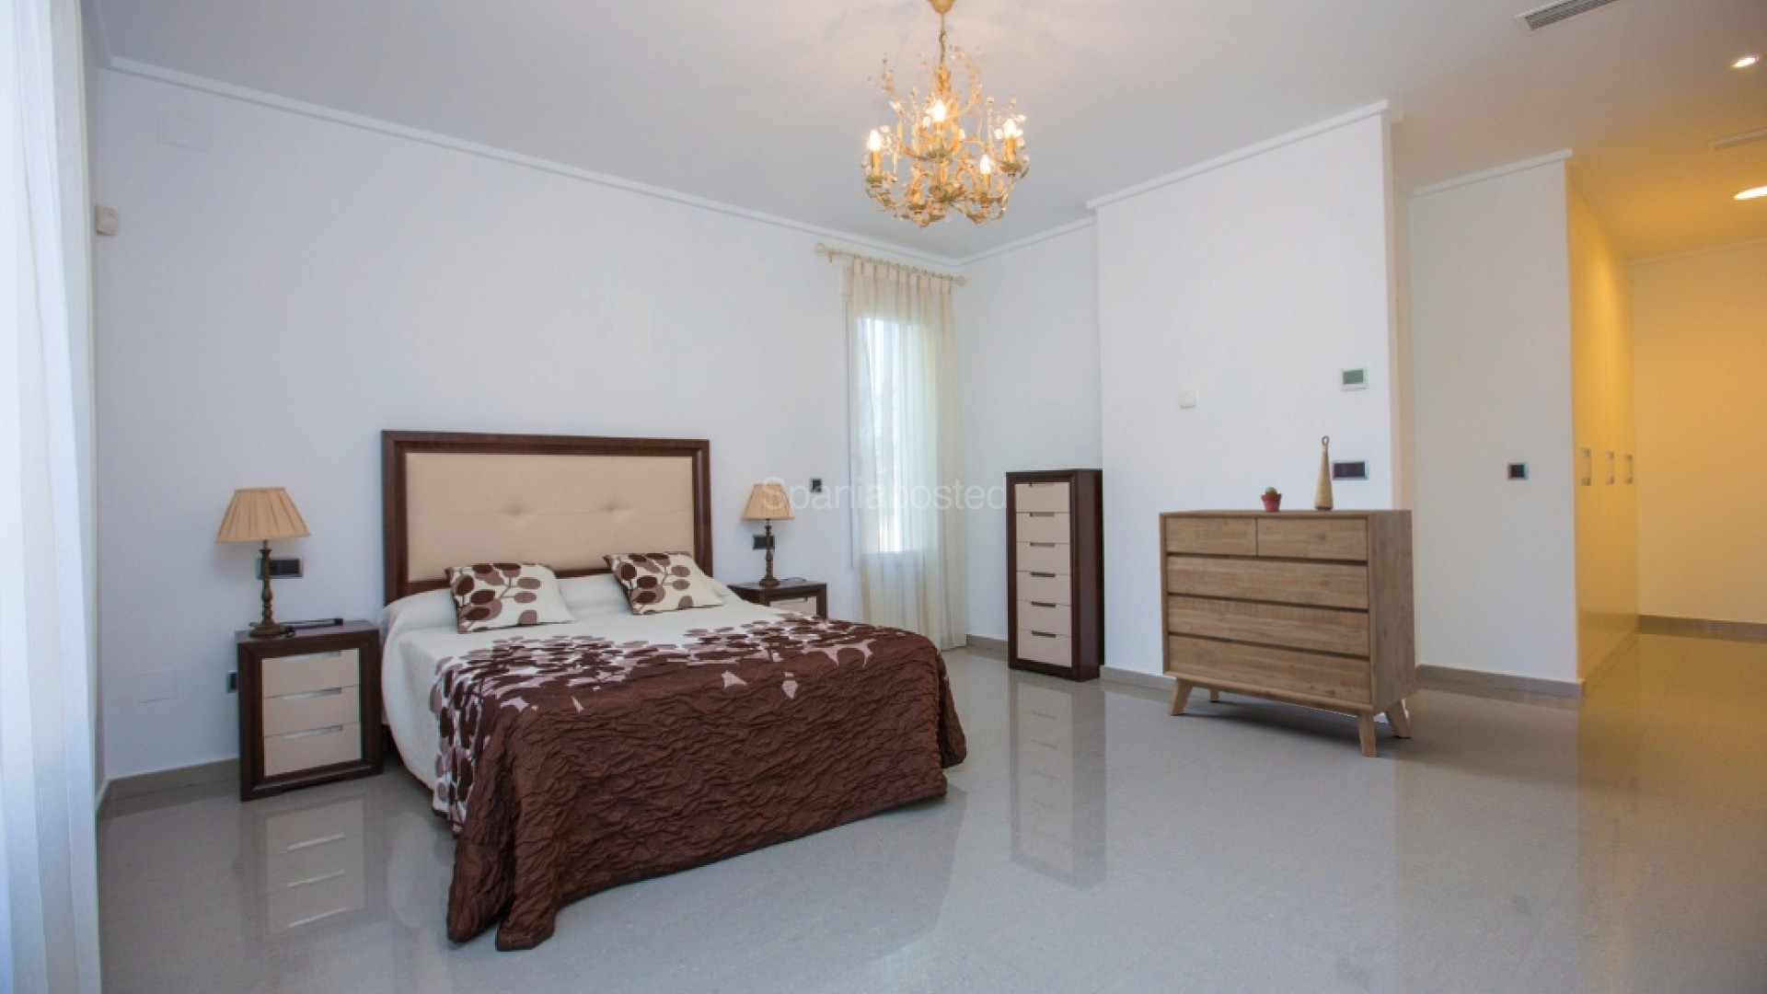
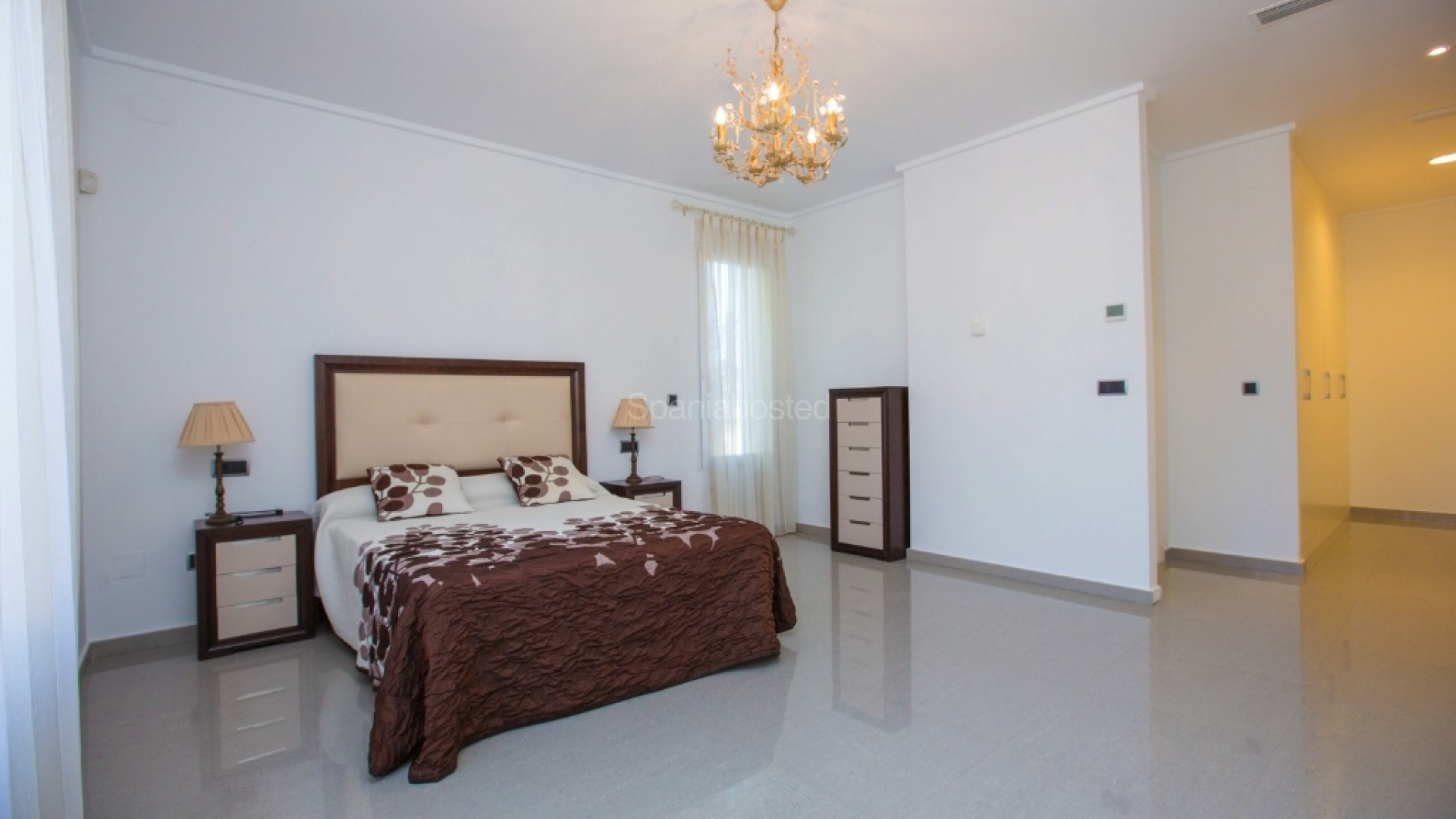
- decorative vase [1313,434,1335,511]
- potted succulent [1260,485,1283,512]
- dresser [1158,509,1417,759]
